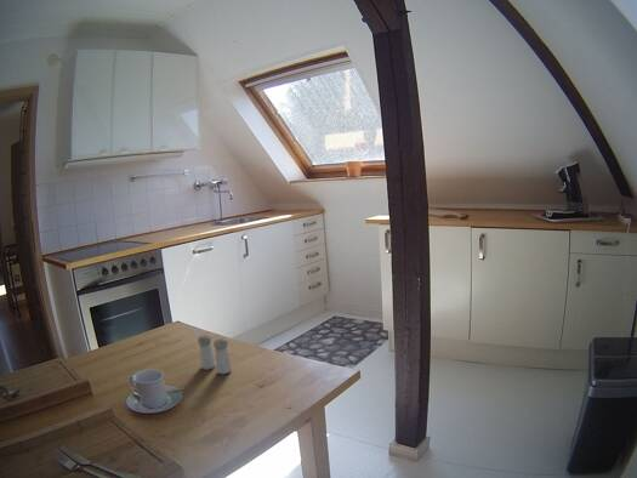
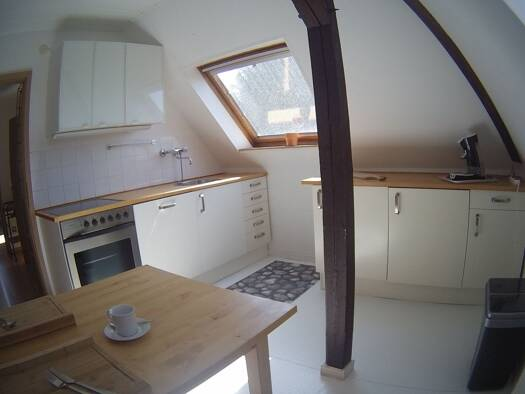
- salt and pepper shaker [197,332,233,375]
